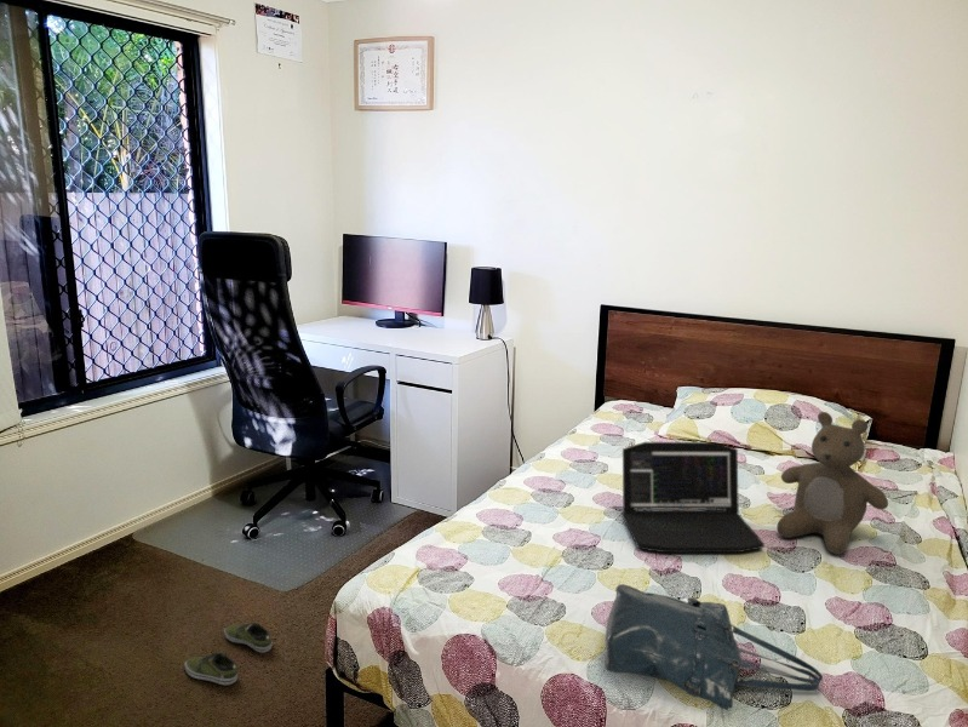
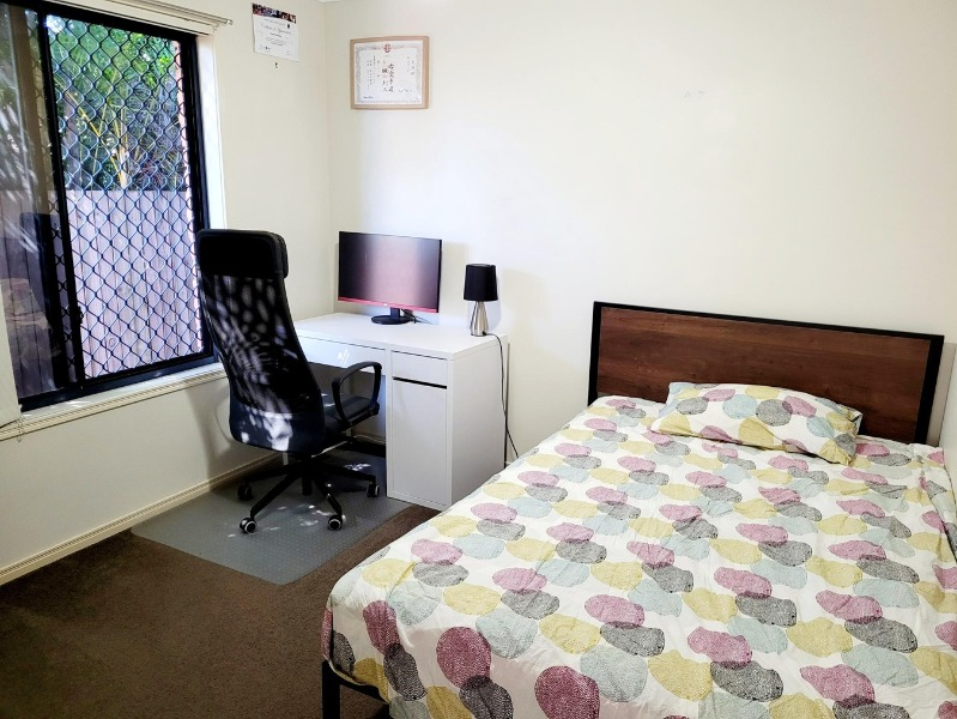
- laptop [620,441,766,554]
- shoe [184,620,274,686]
- teddy bear [775,411,889,555]
- tote bag [603,583,824,711]
